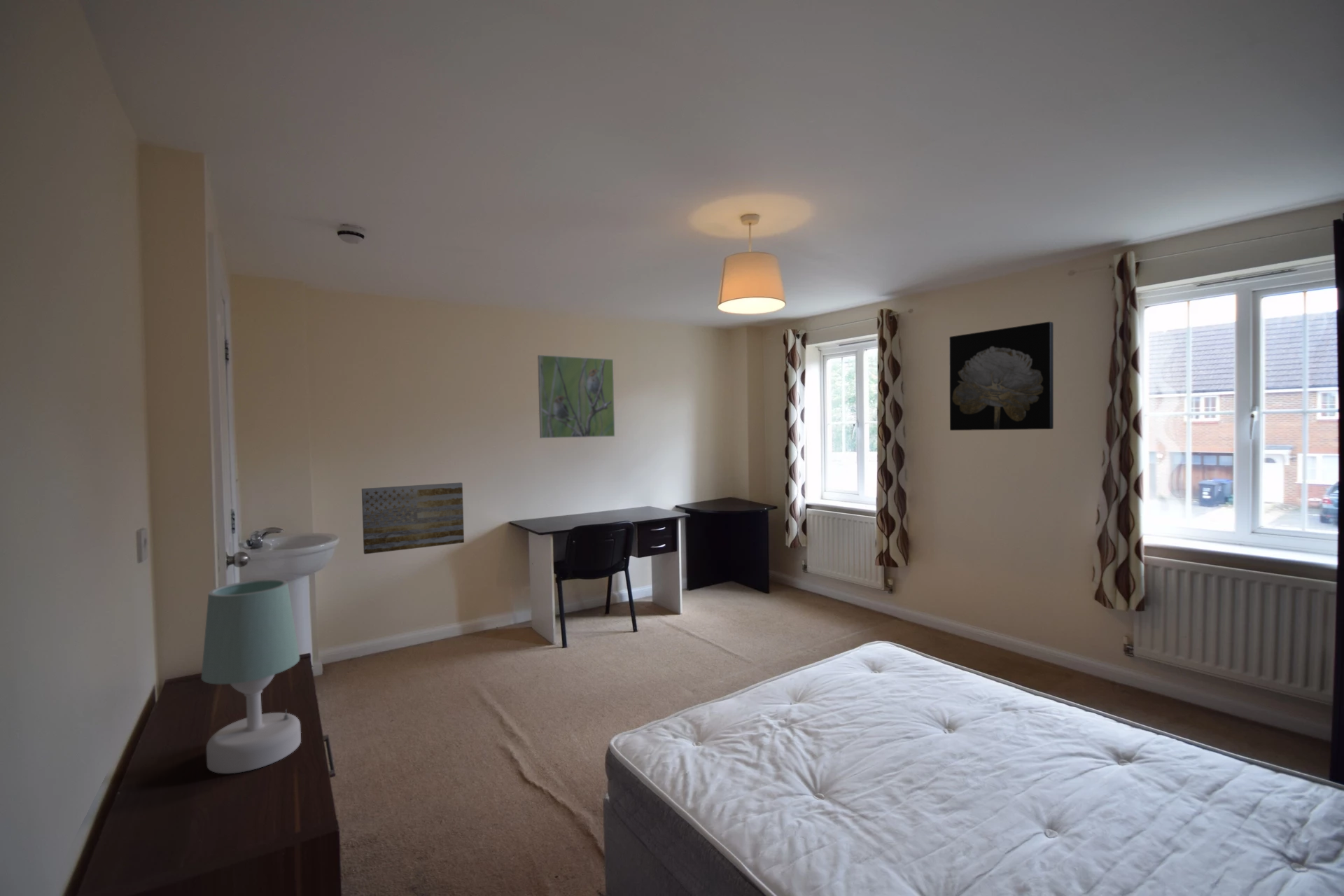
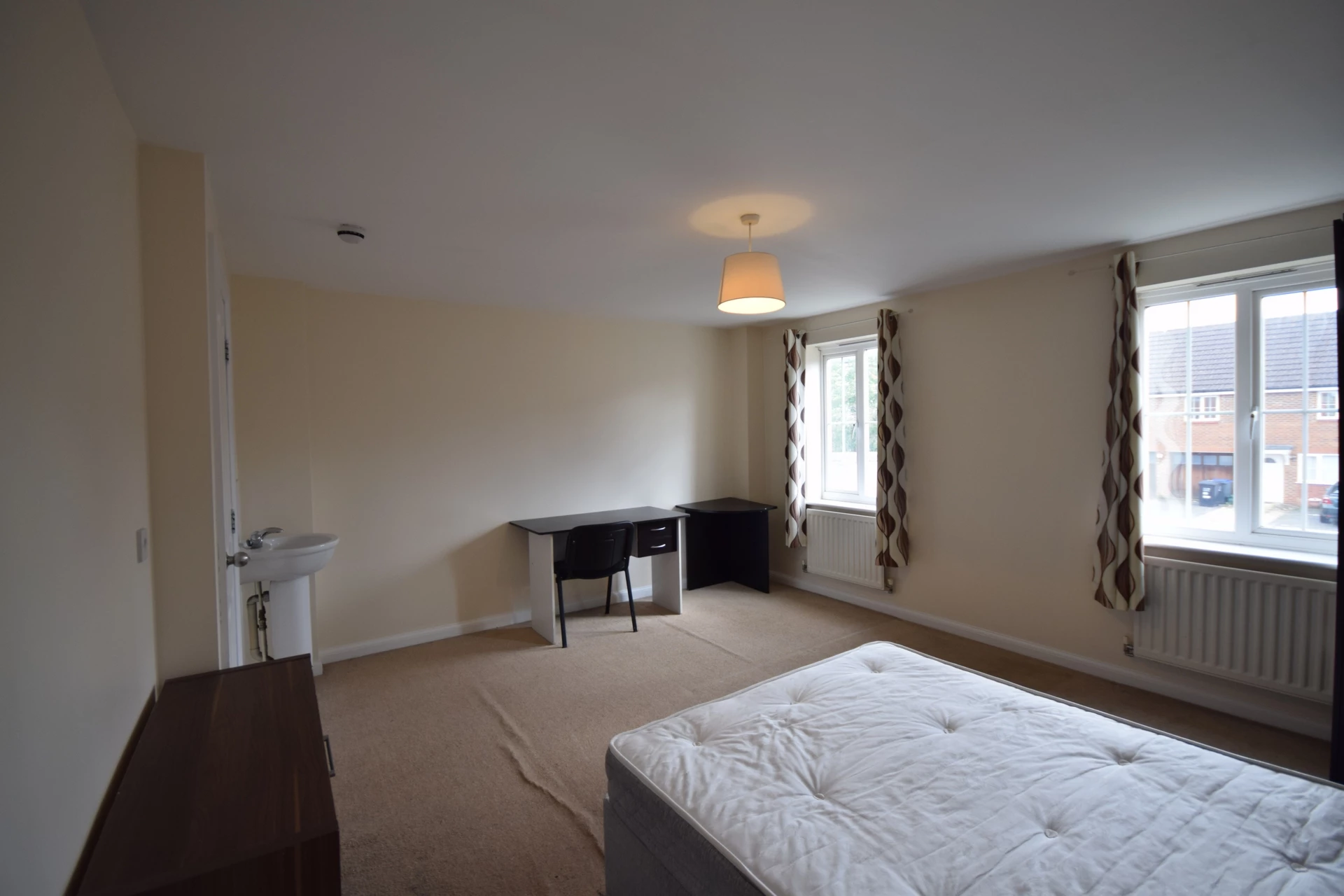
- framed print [537,354,615,439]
- wall art [949,321,1054,431]
- table lamp [201,578,302,774]
- wall art [361,482,465,555]
